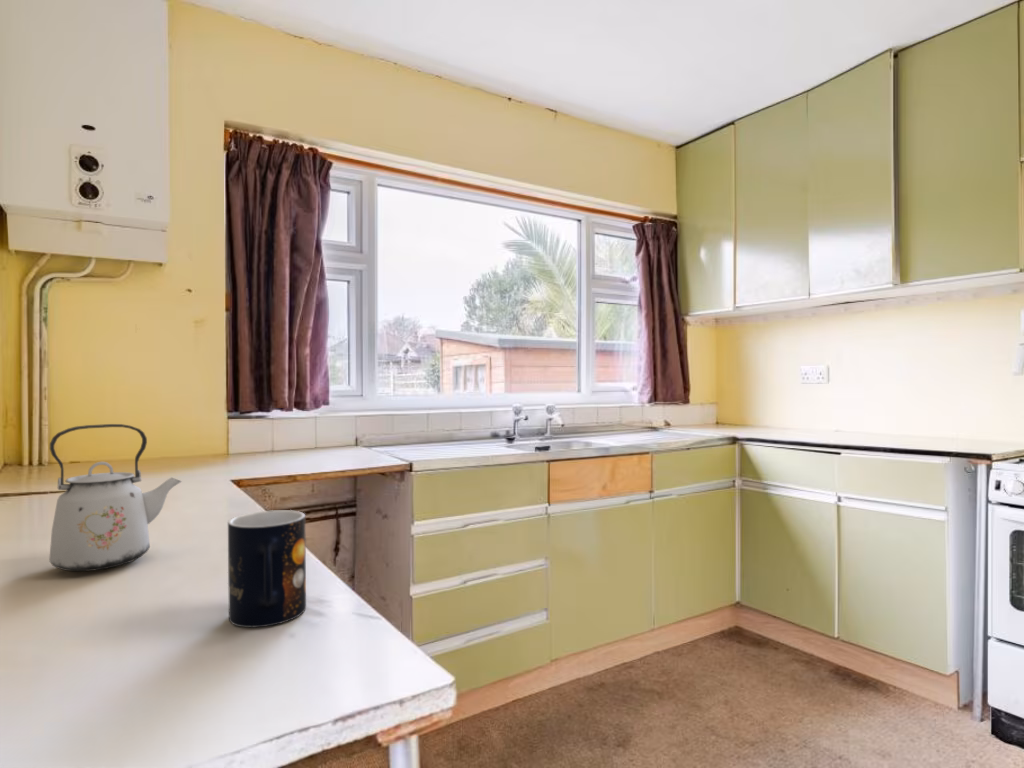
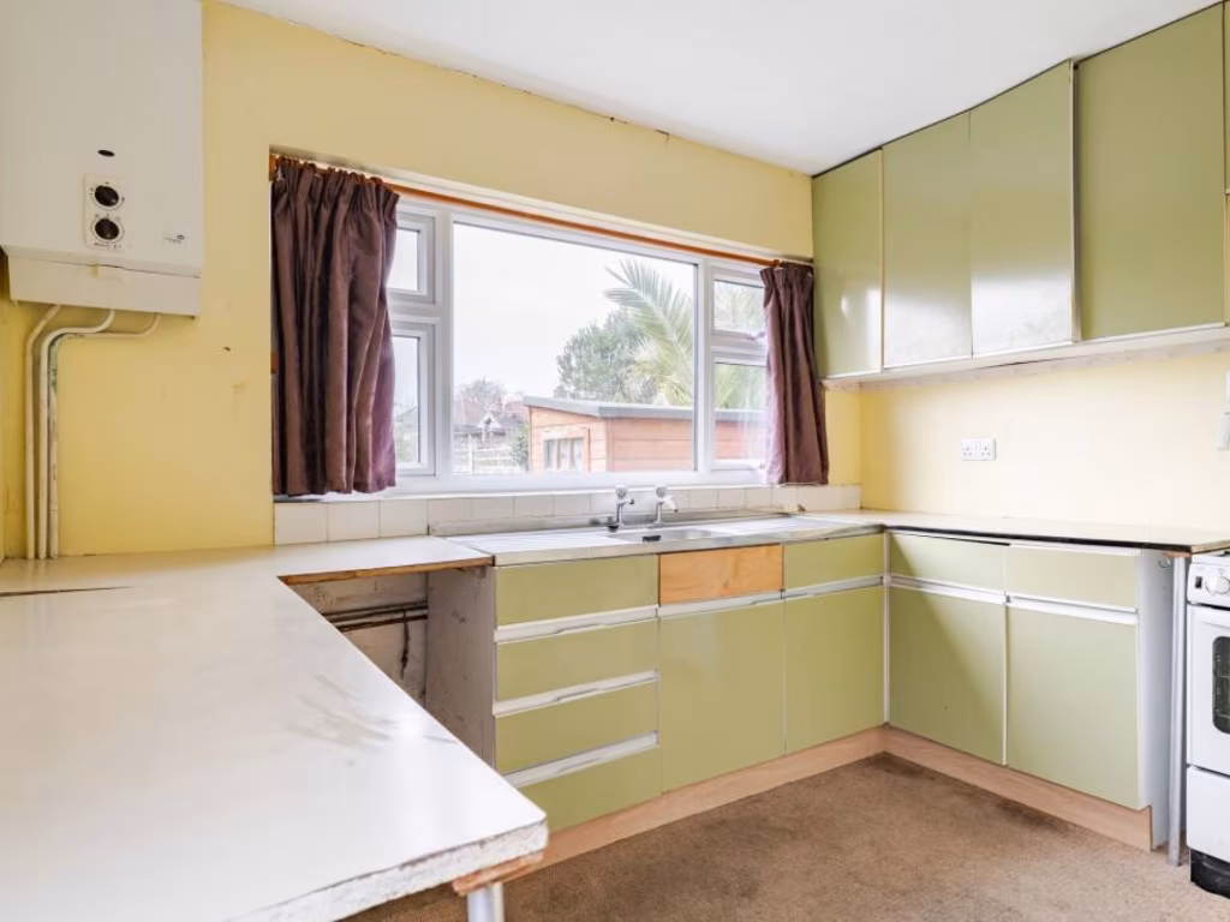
- kettle [48,423,183,572]
- mug [227,509,307,629]
